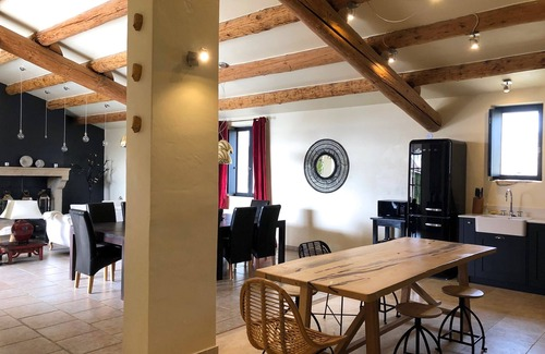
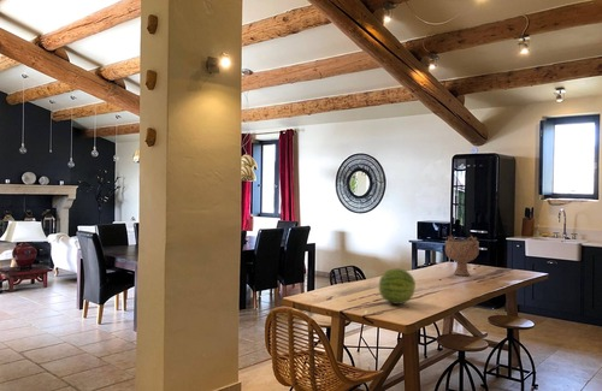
+ fruit [378,267,417,306]
+ decorative bowl [444,235,480,277]
